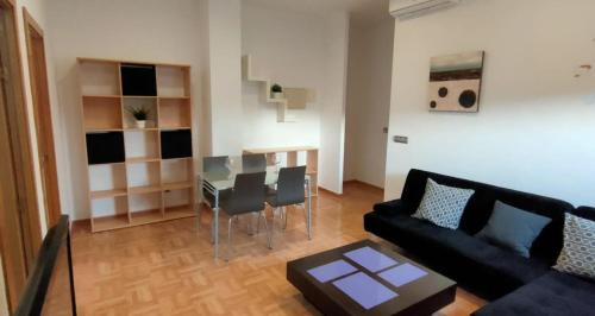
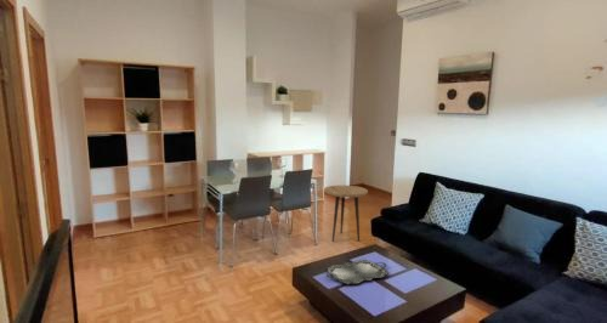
+ side table [323,185,369,243]
+ serving tray [325,259,390,285]
